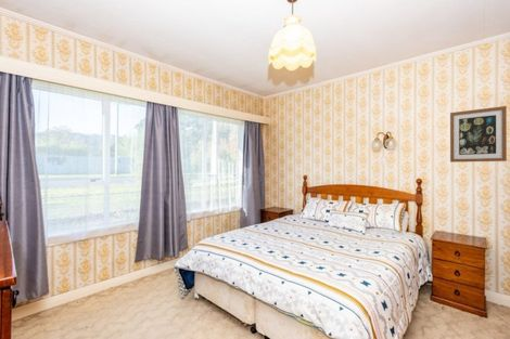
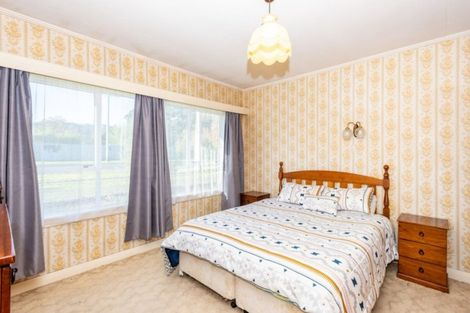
- wall art [449,105,508,164]
